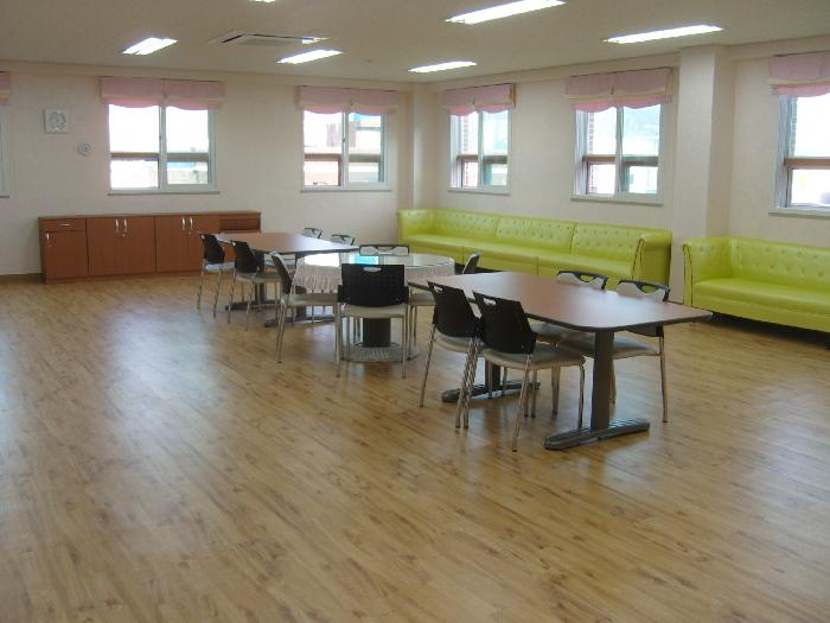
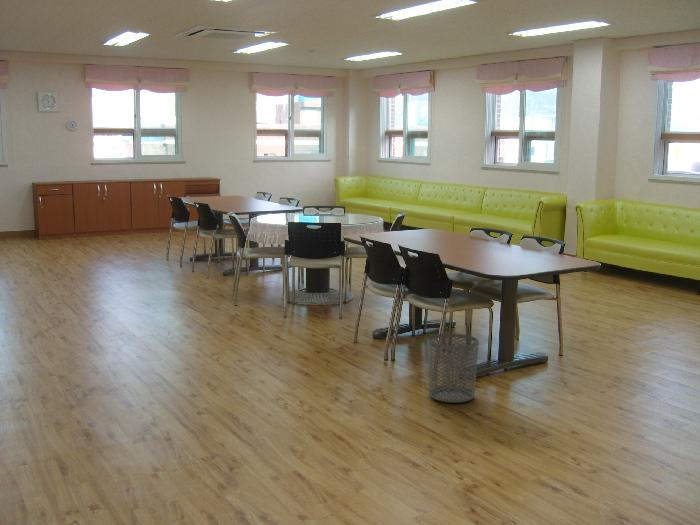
+ waste bin [427,332,480,404]
